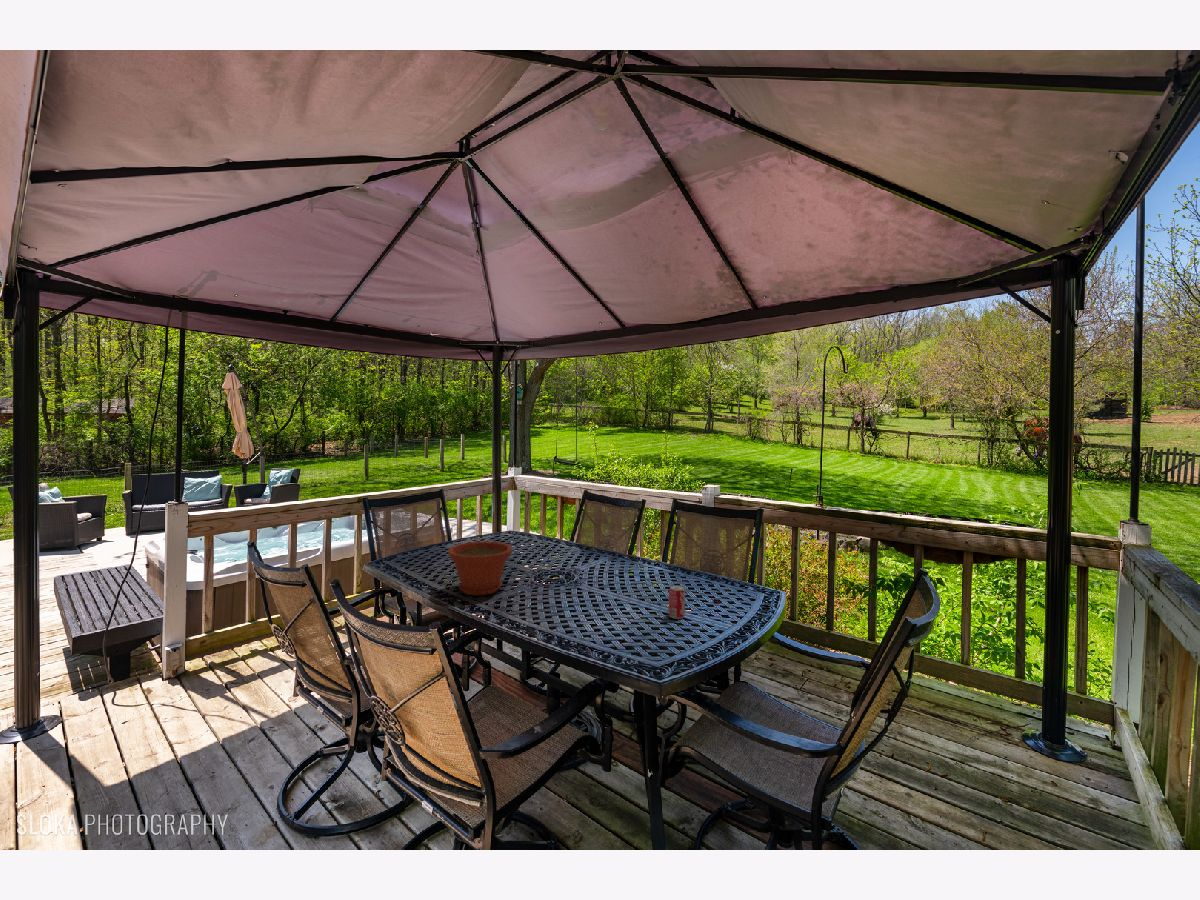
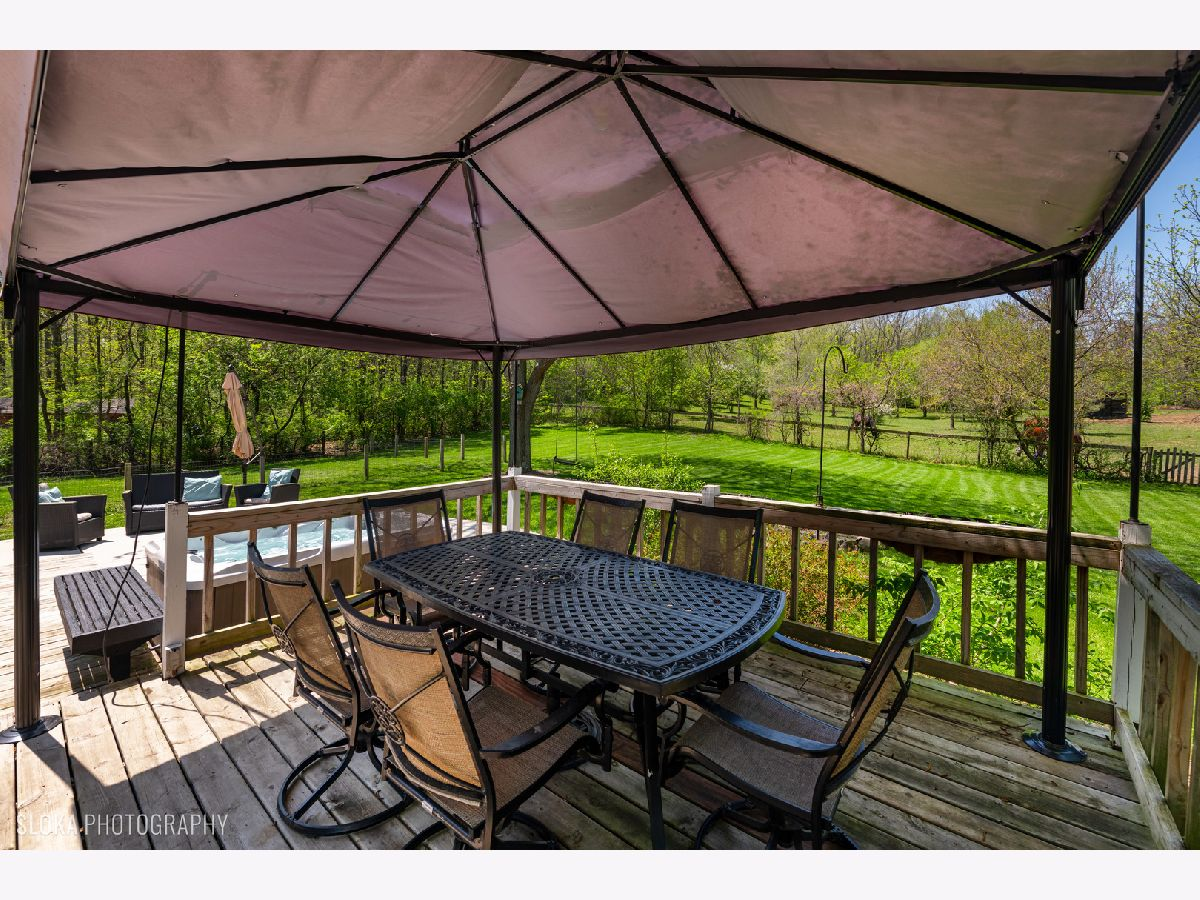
- beverage can [667,585,686,620]
- plant pot [447,541,513,596]
